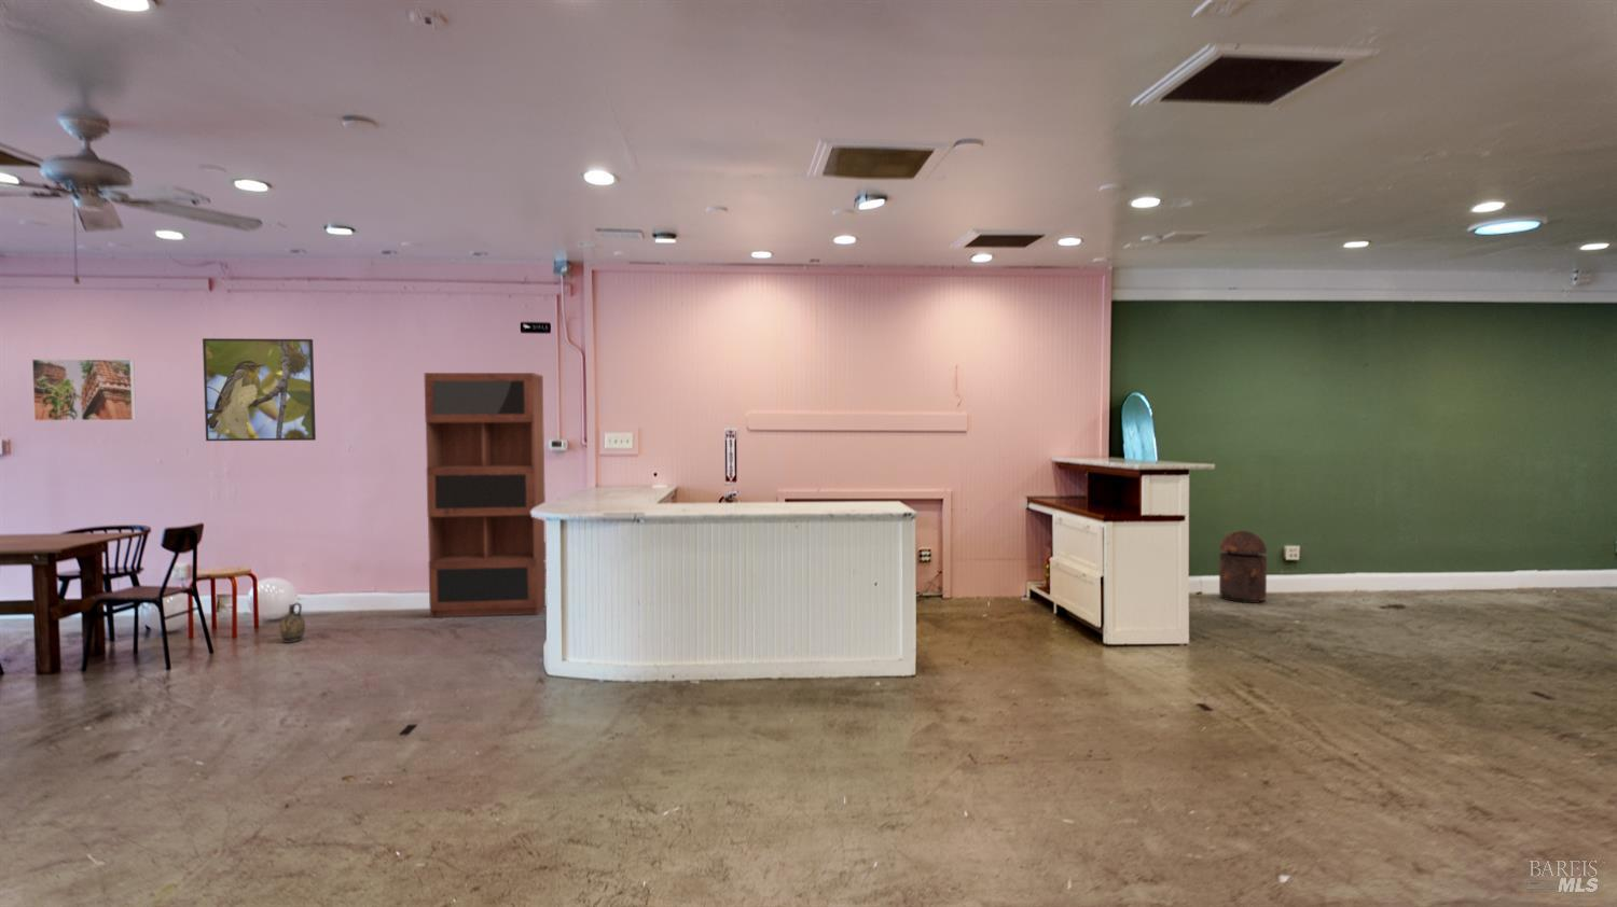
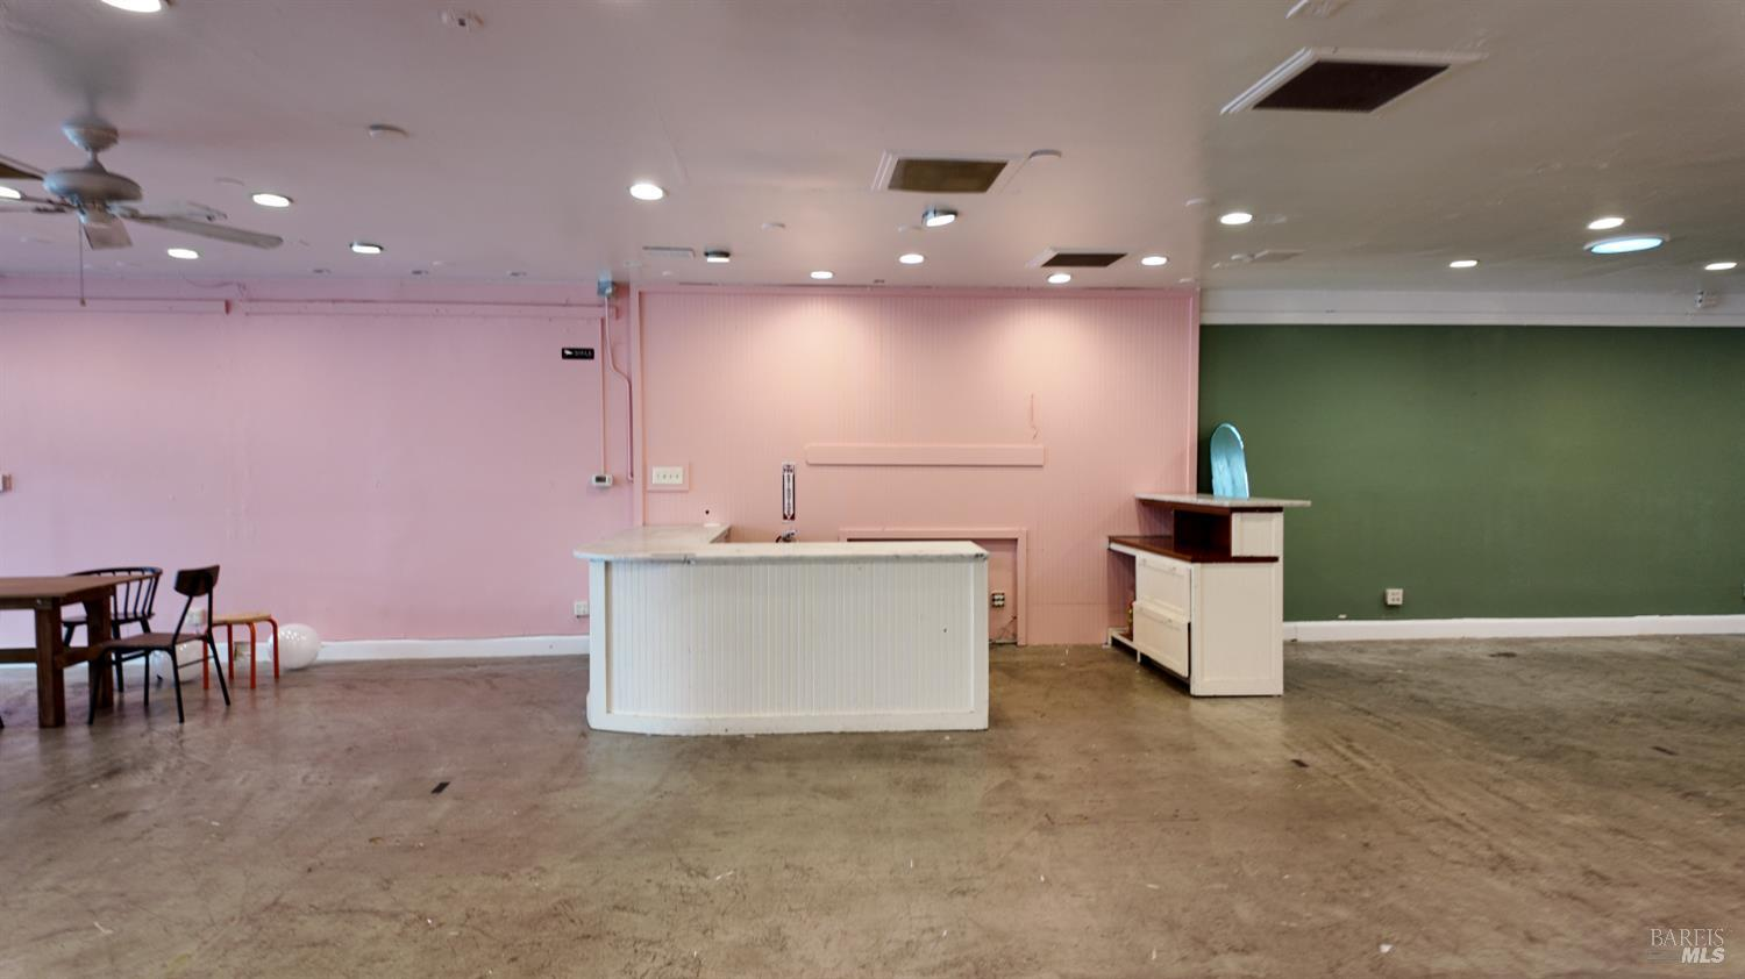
- bookcase [423,372,546,619]
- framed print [31,357,137,422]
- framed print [202,337,317,442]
- ceramic jug [278,602,307,644]
- trash can [1218,530,1268,604]
